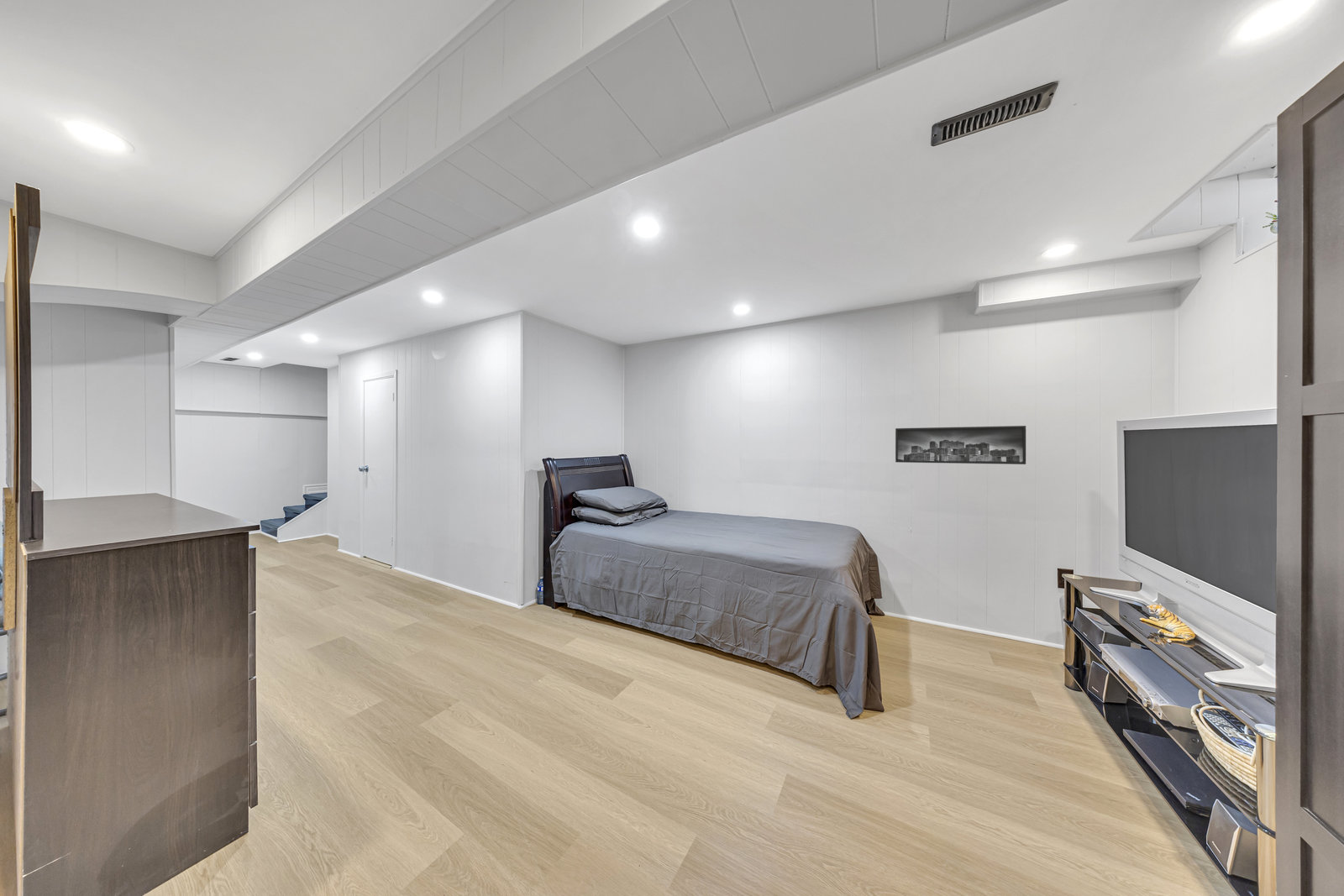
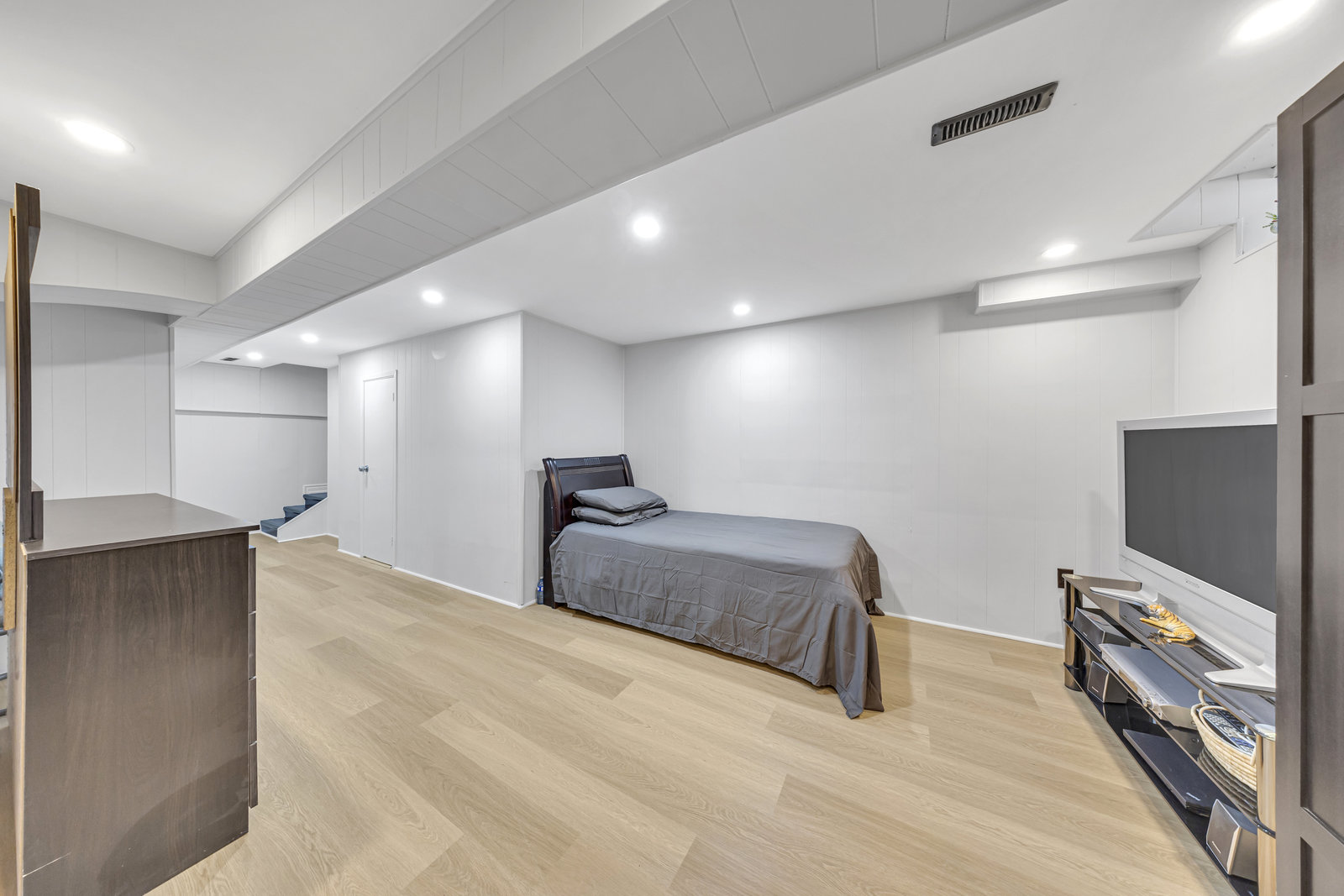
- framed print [895,425,1026,465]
